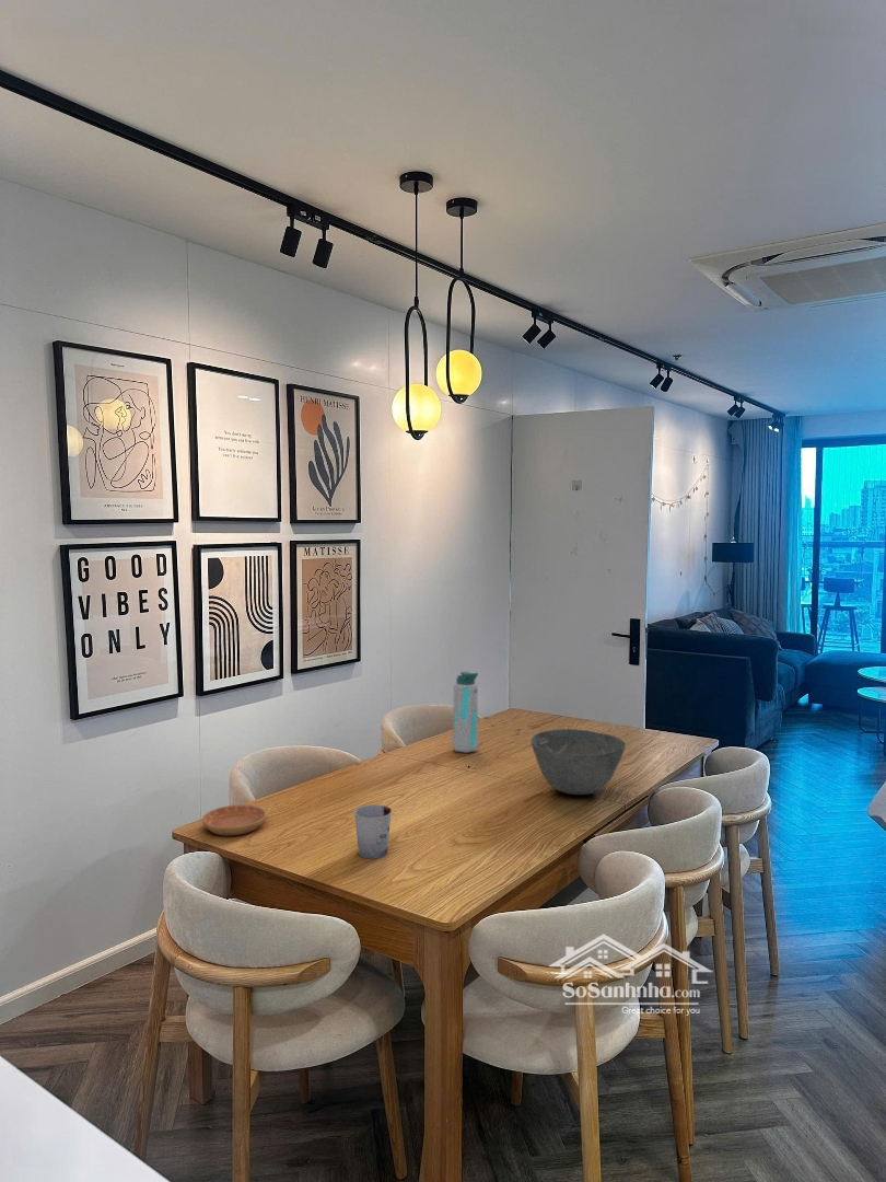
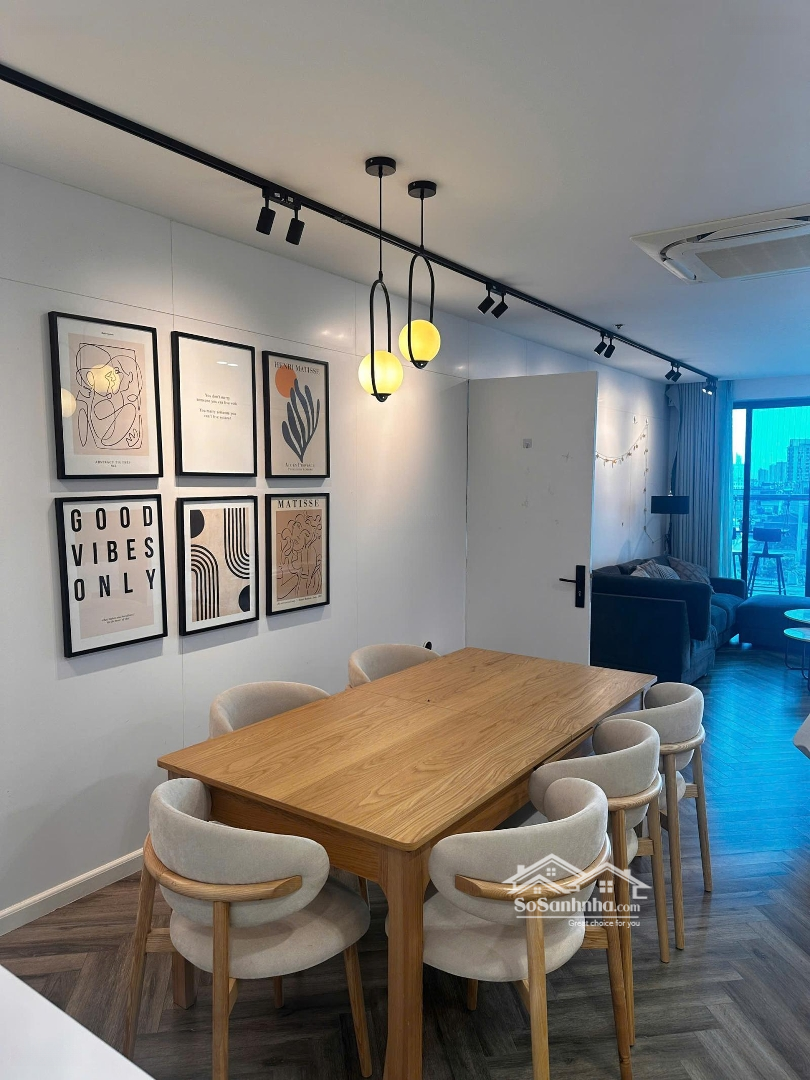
- cup [353,803,393,860]
- bowl [529,728,627,796]
- water bottle [452,671,479,754]
- saucer [201,803,267,836]
